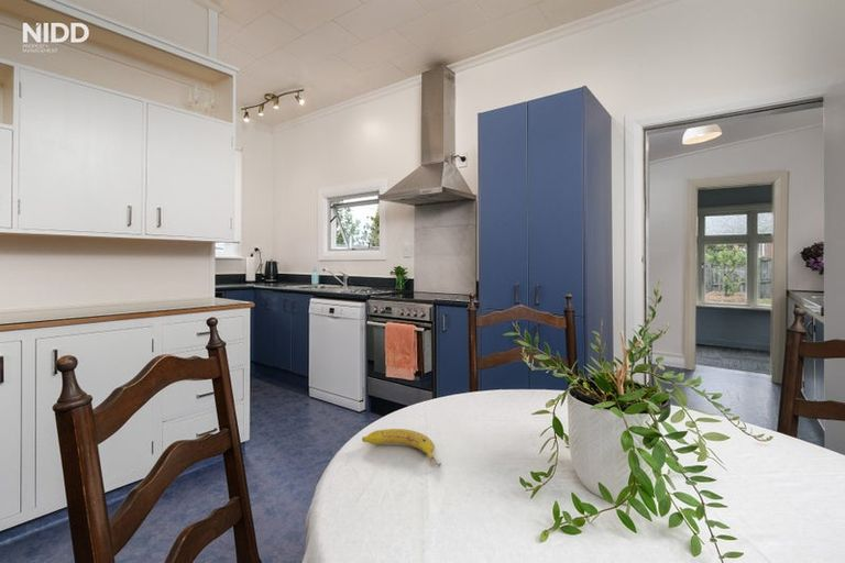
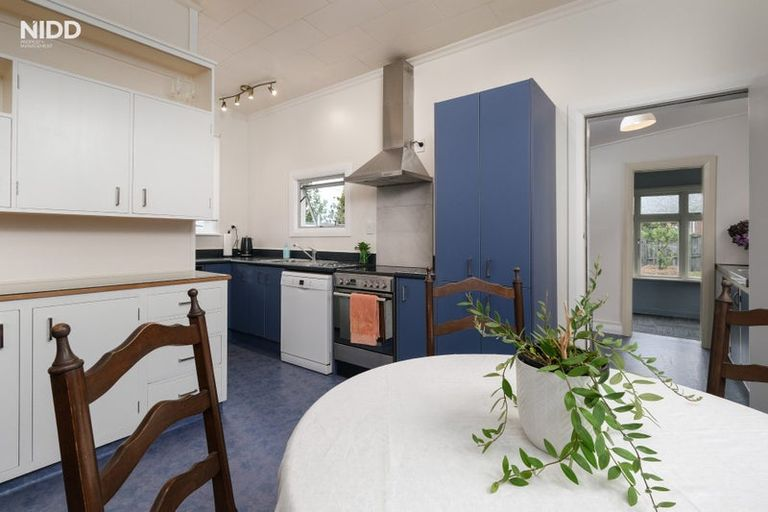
- fruit [361,428,442,467]
